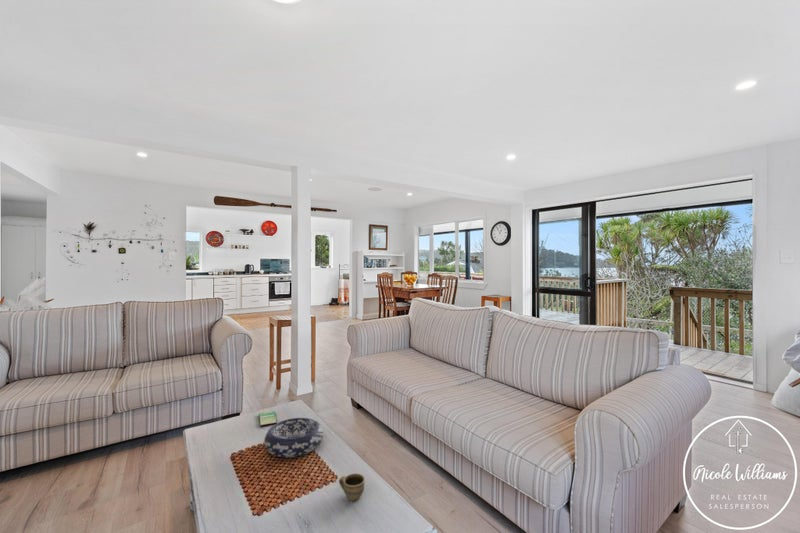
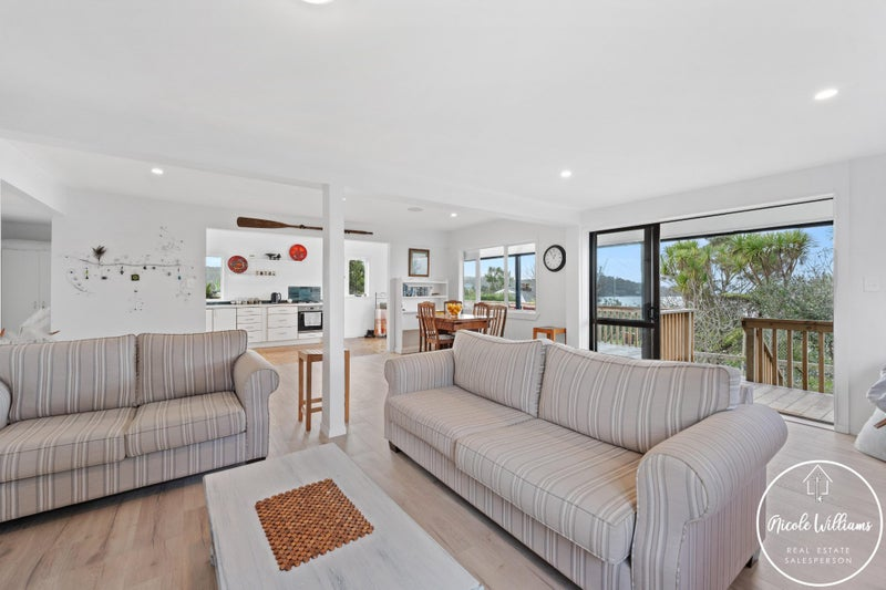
- cup [338,473,366,502]
- smartphone [258,410,278,428]
- decorative bowl [263,417,324,459]
